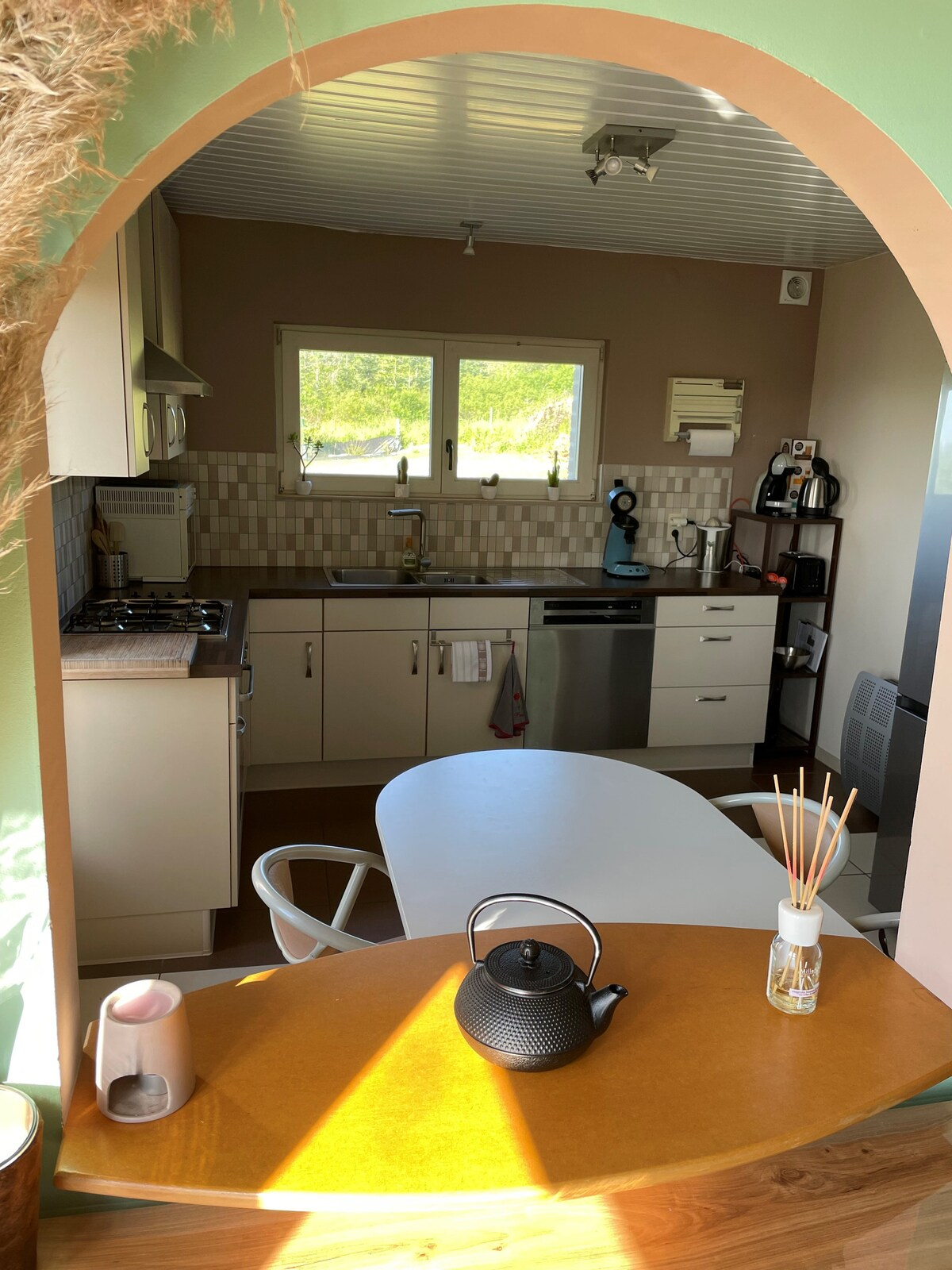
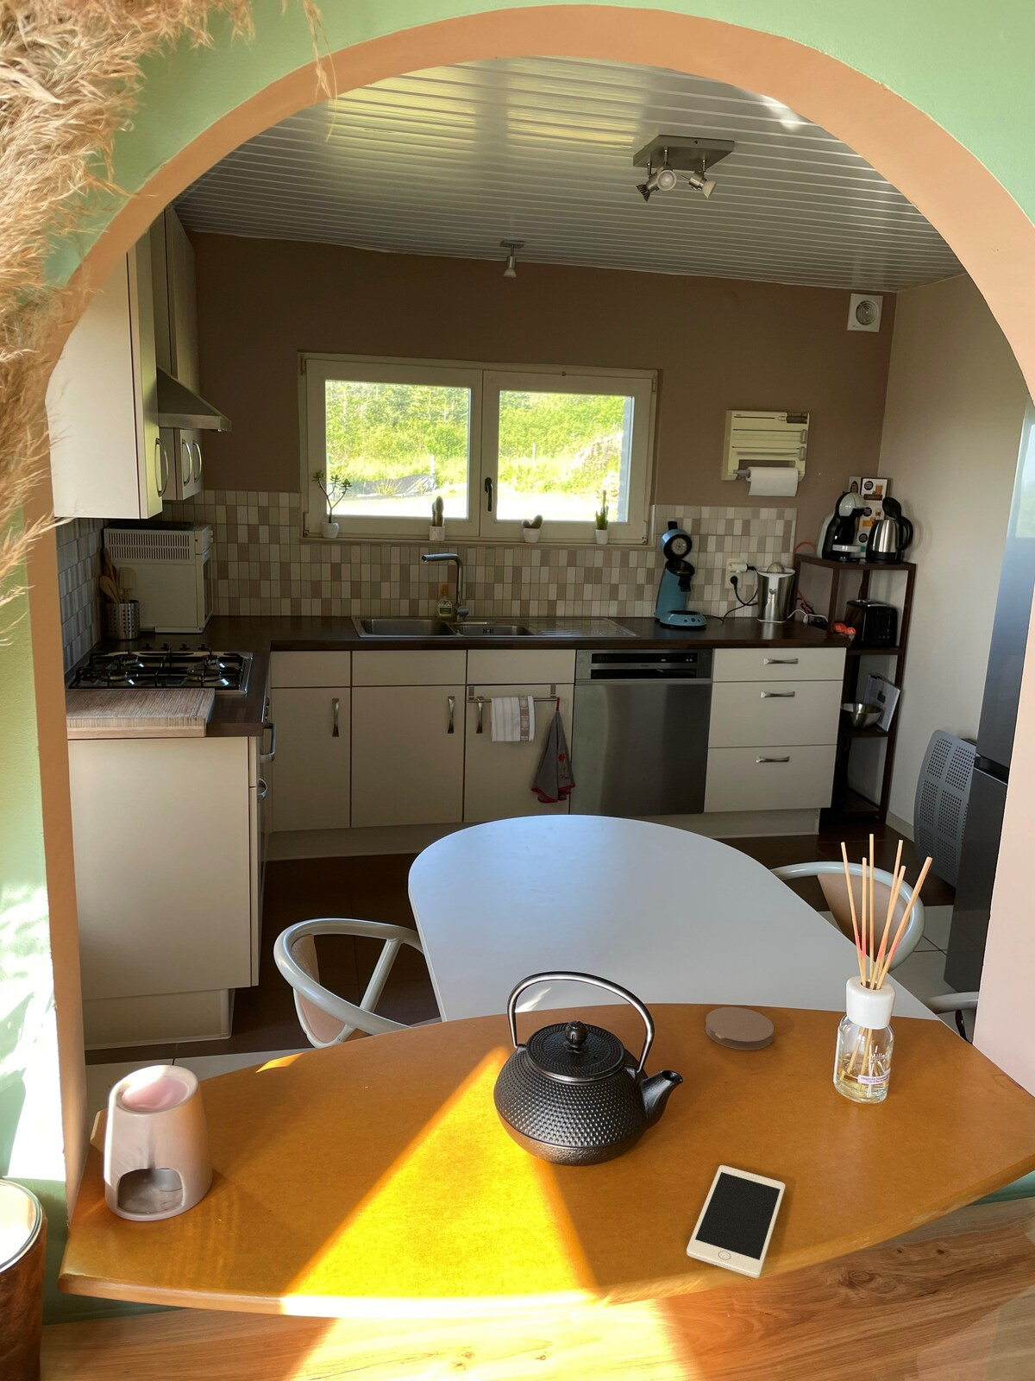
+ coaster [704,1007,774,1050]
+ cell phone [686,1165,786,1279]
